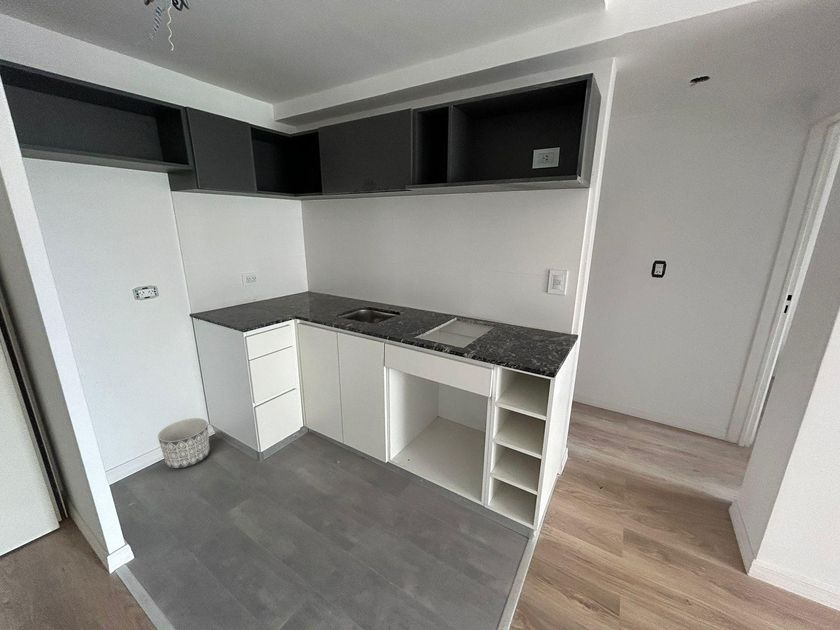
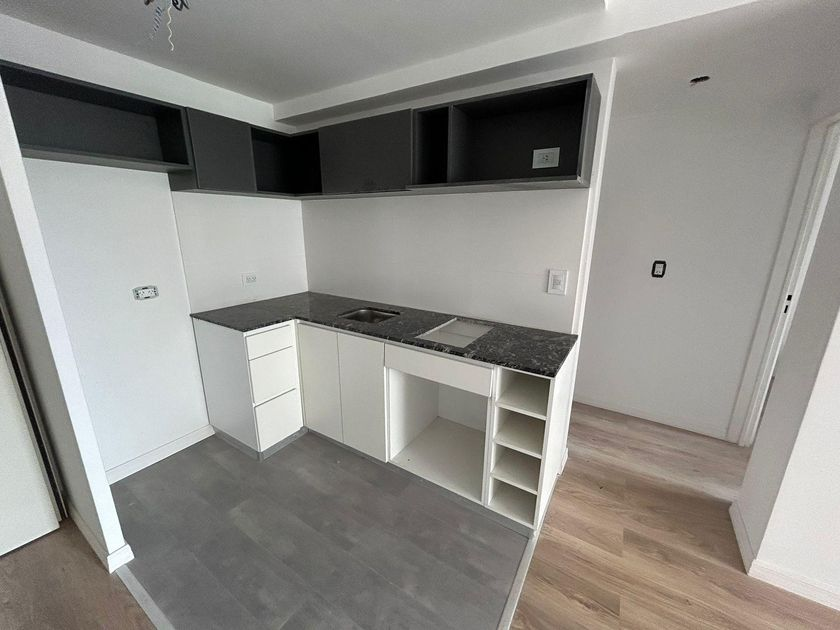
- planter [157,417,210,469]
